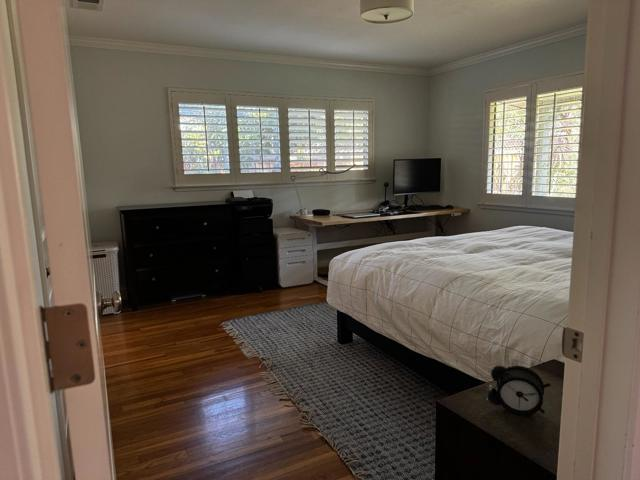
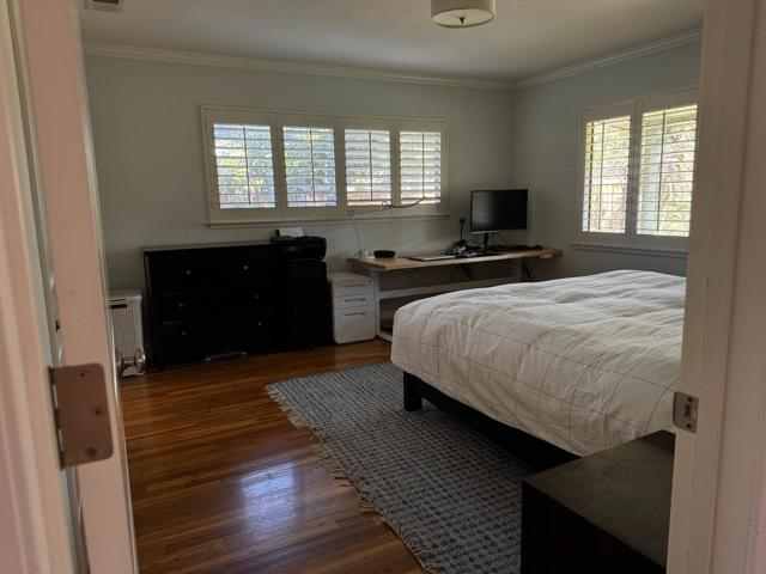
- alarm clock [486,365,551,417]
